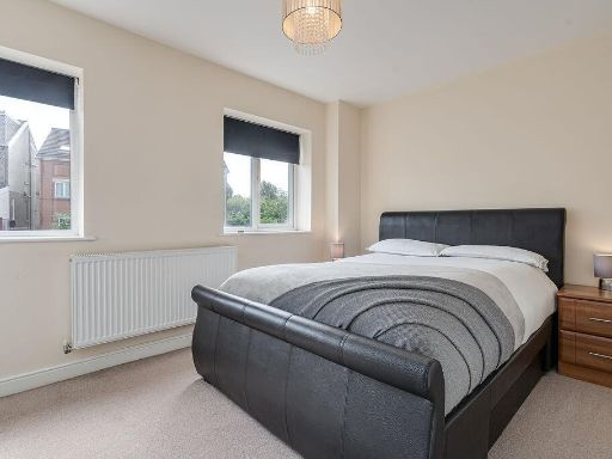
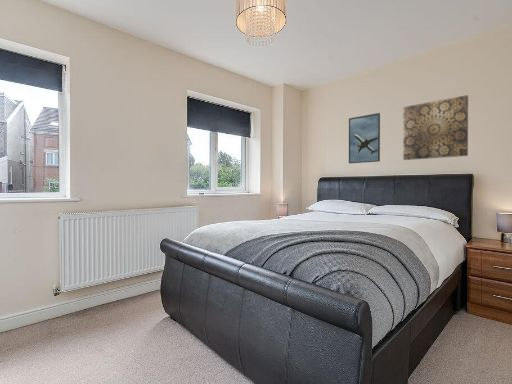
+ wall art [402,94,469,161]
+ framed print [348,112,381,164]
